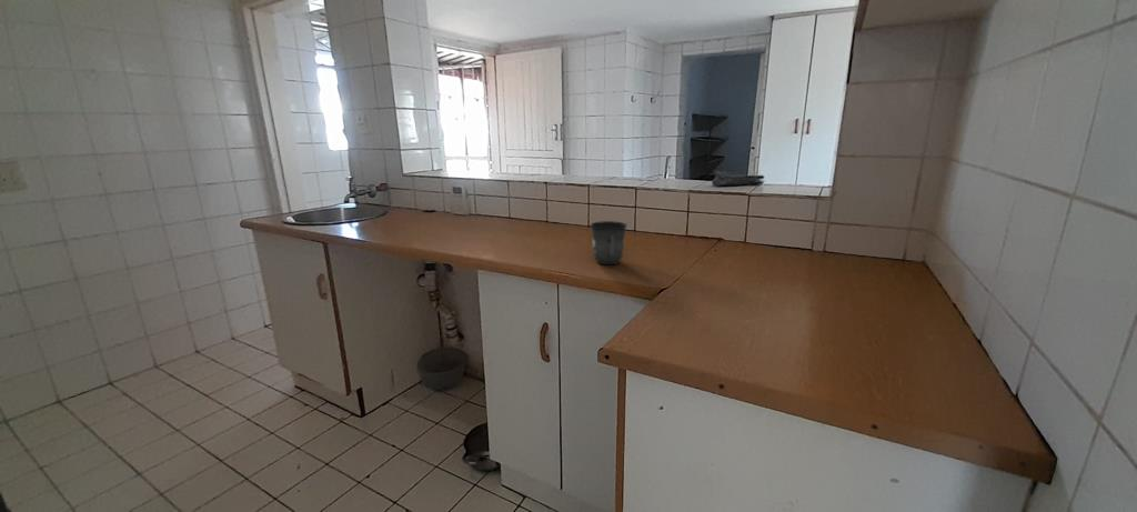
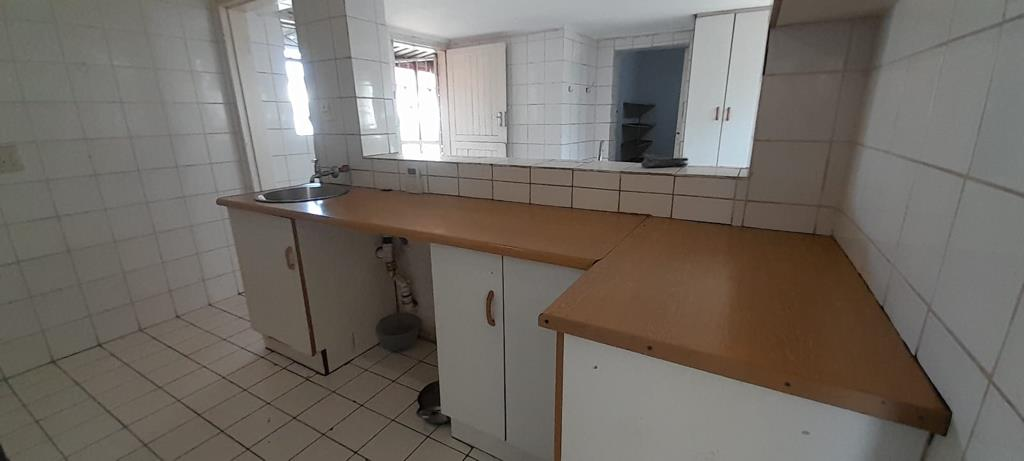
- mug [590,220,627,265]
